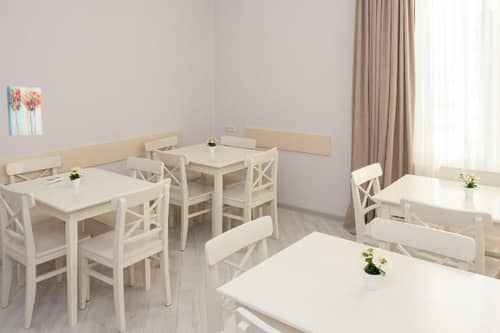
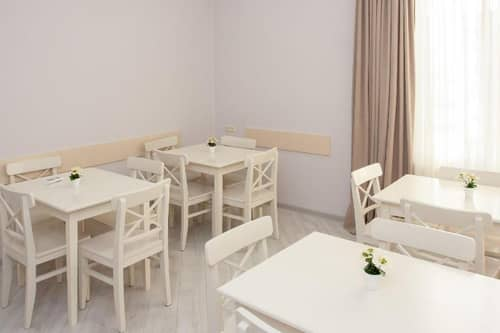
- wall art [6,85,43,137]
